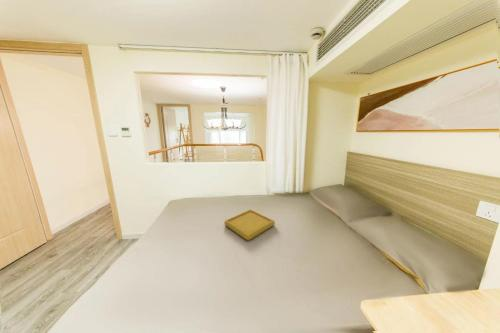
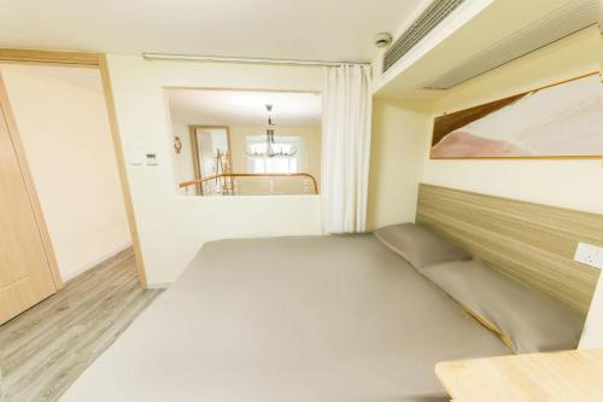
- serving tray [223,208,276,242]
